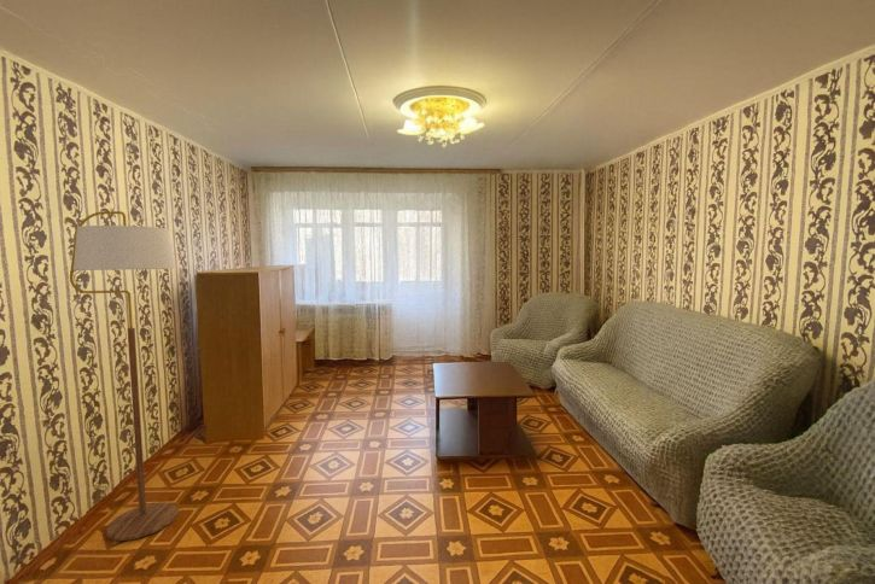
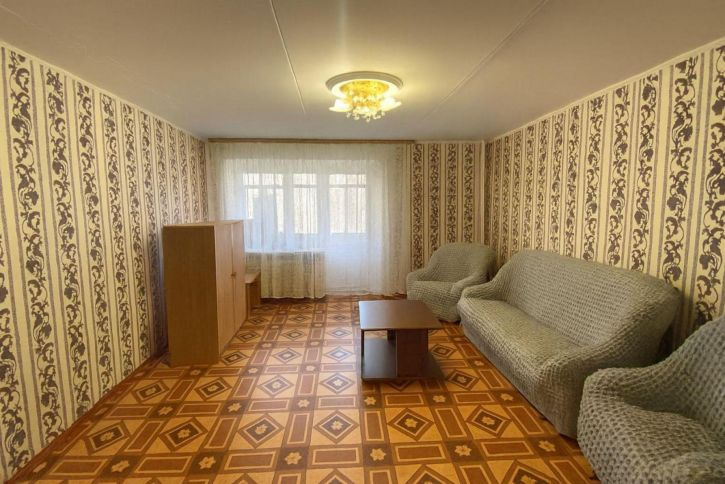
- floor lamp [69,210,180,542]
